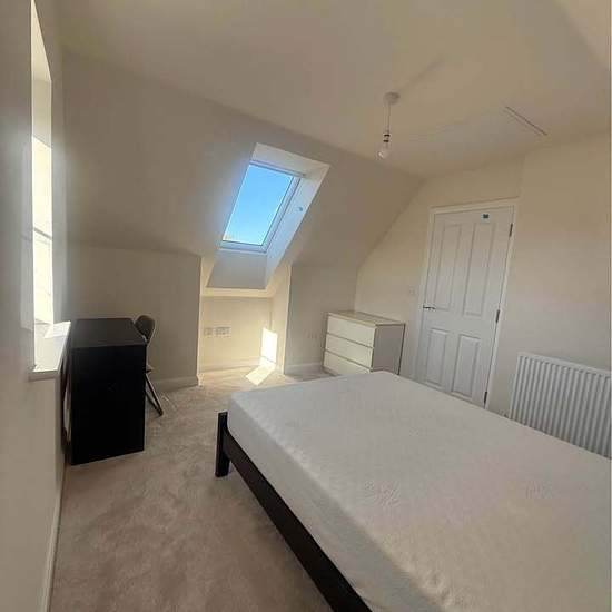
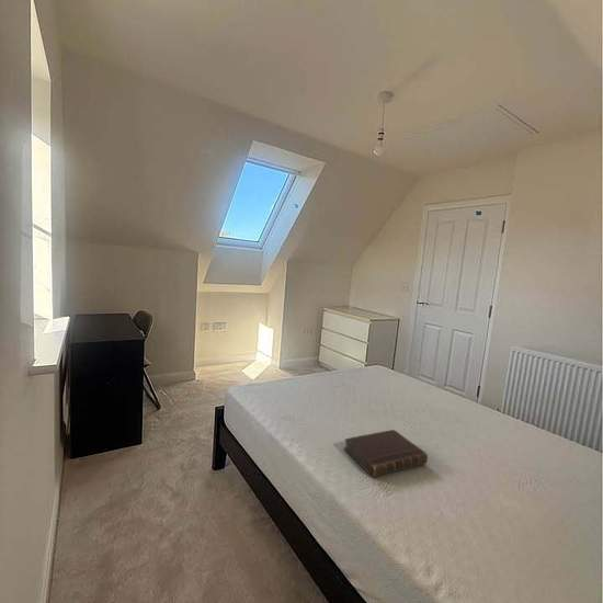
+ book [342,429,429,478]
